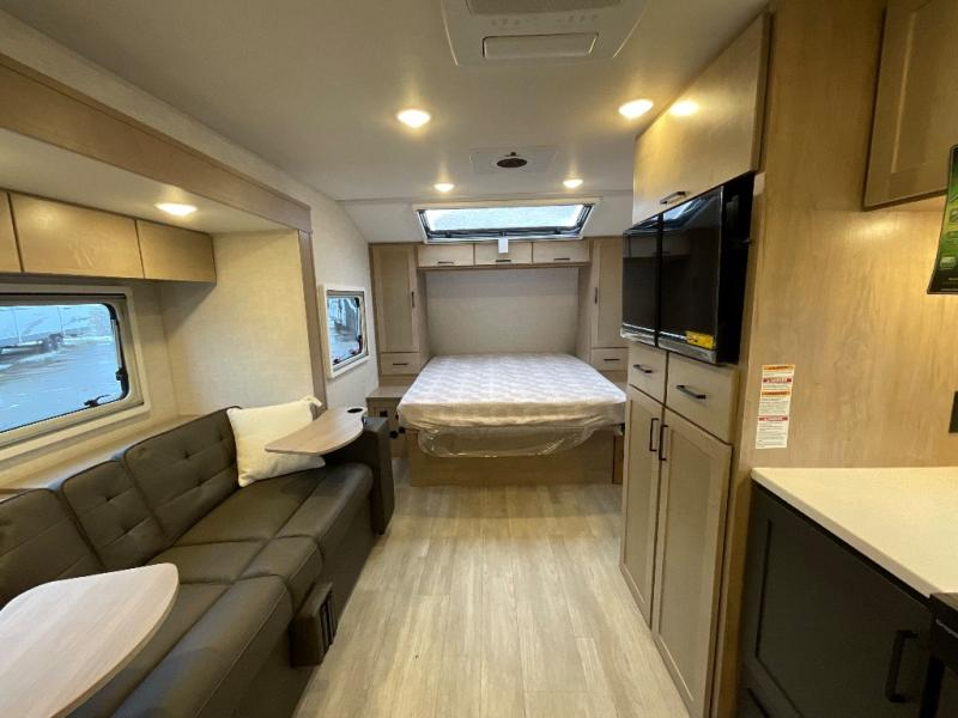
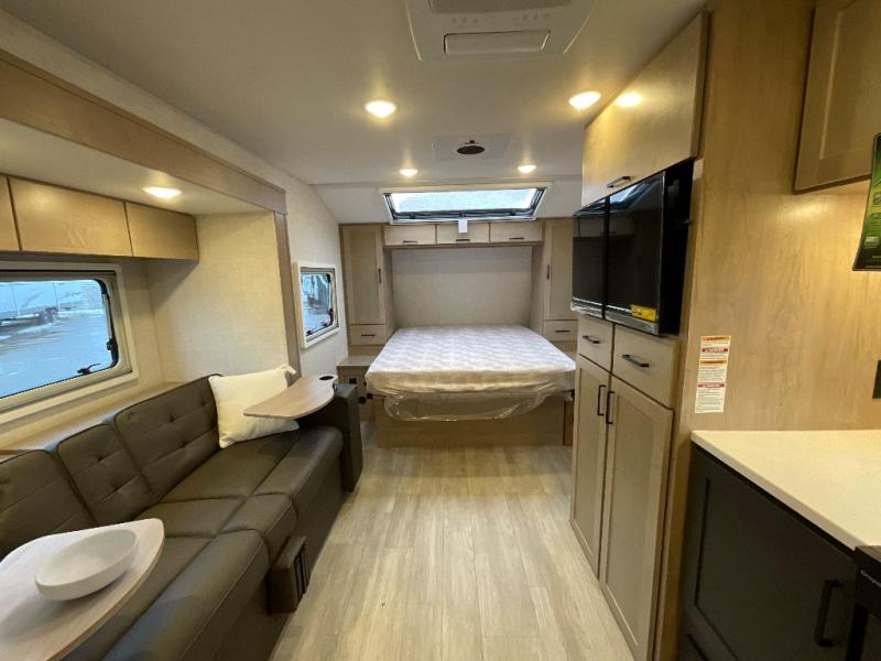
+ cereal bowl [34,528,140,602]
